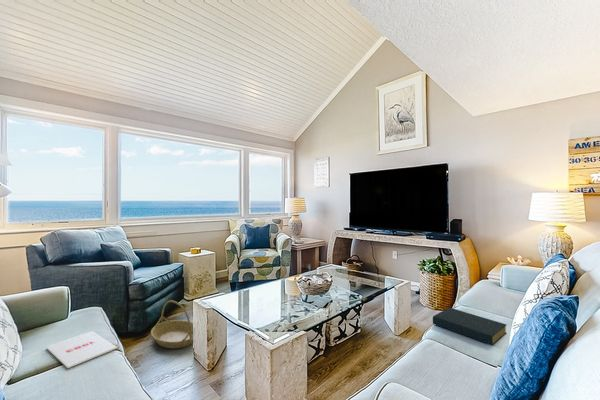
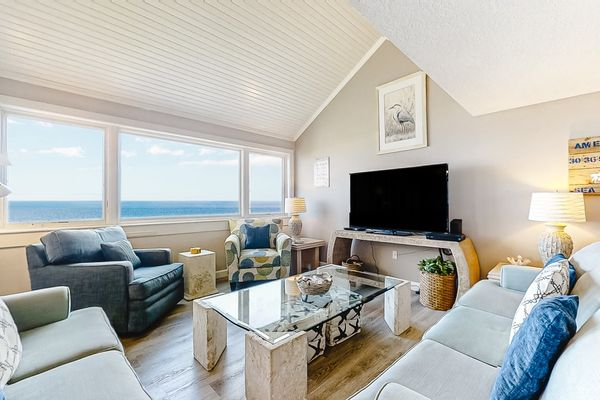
- hardback book [432,307,508,346]
- magazine [45,330,118,369]
- basket [150,299,194,349]
